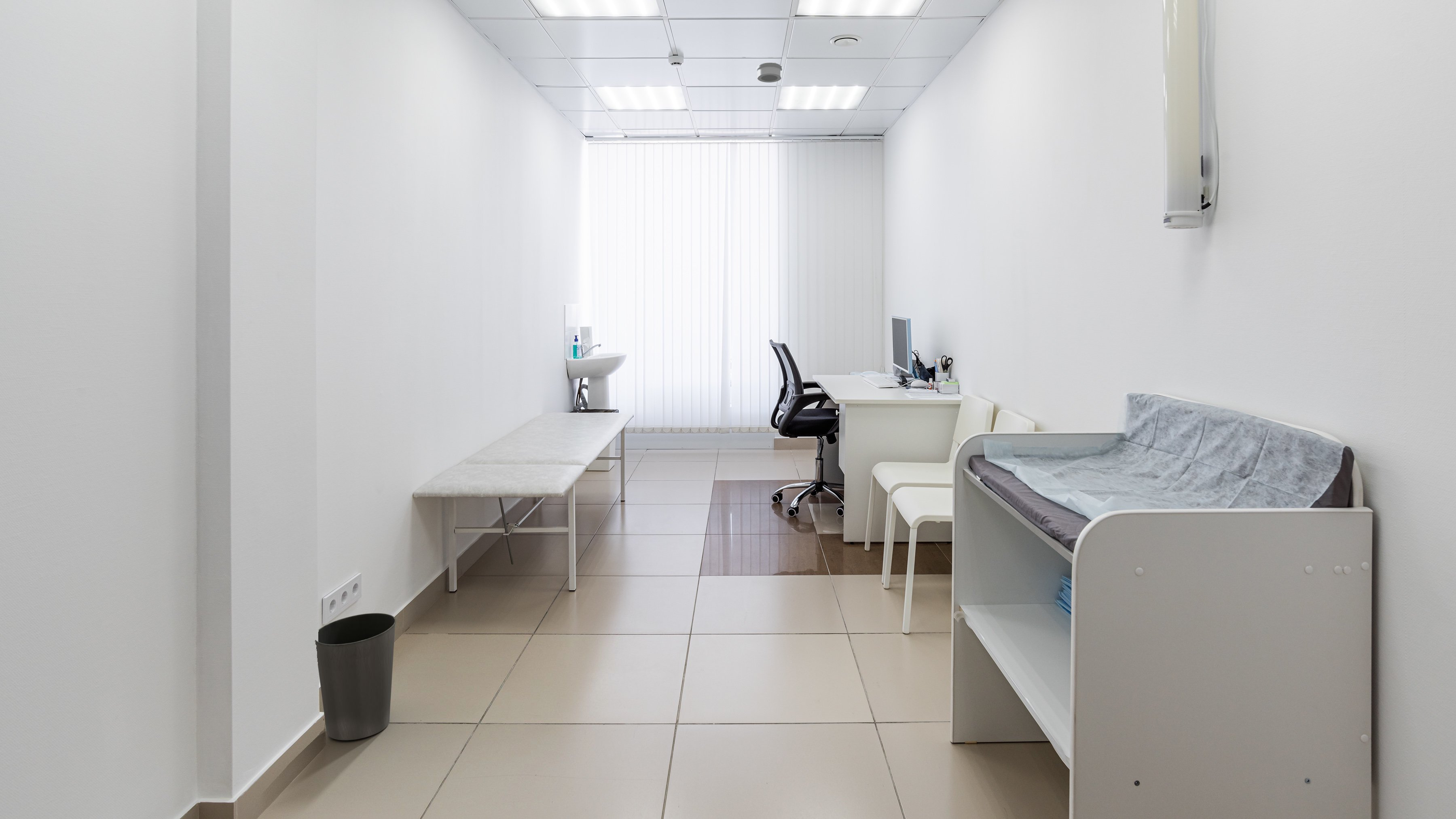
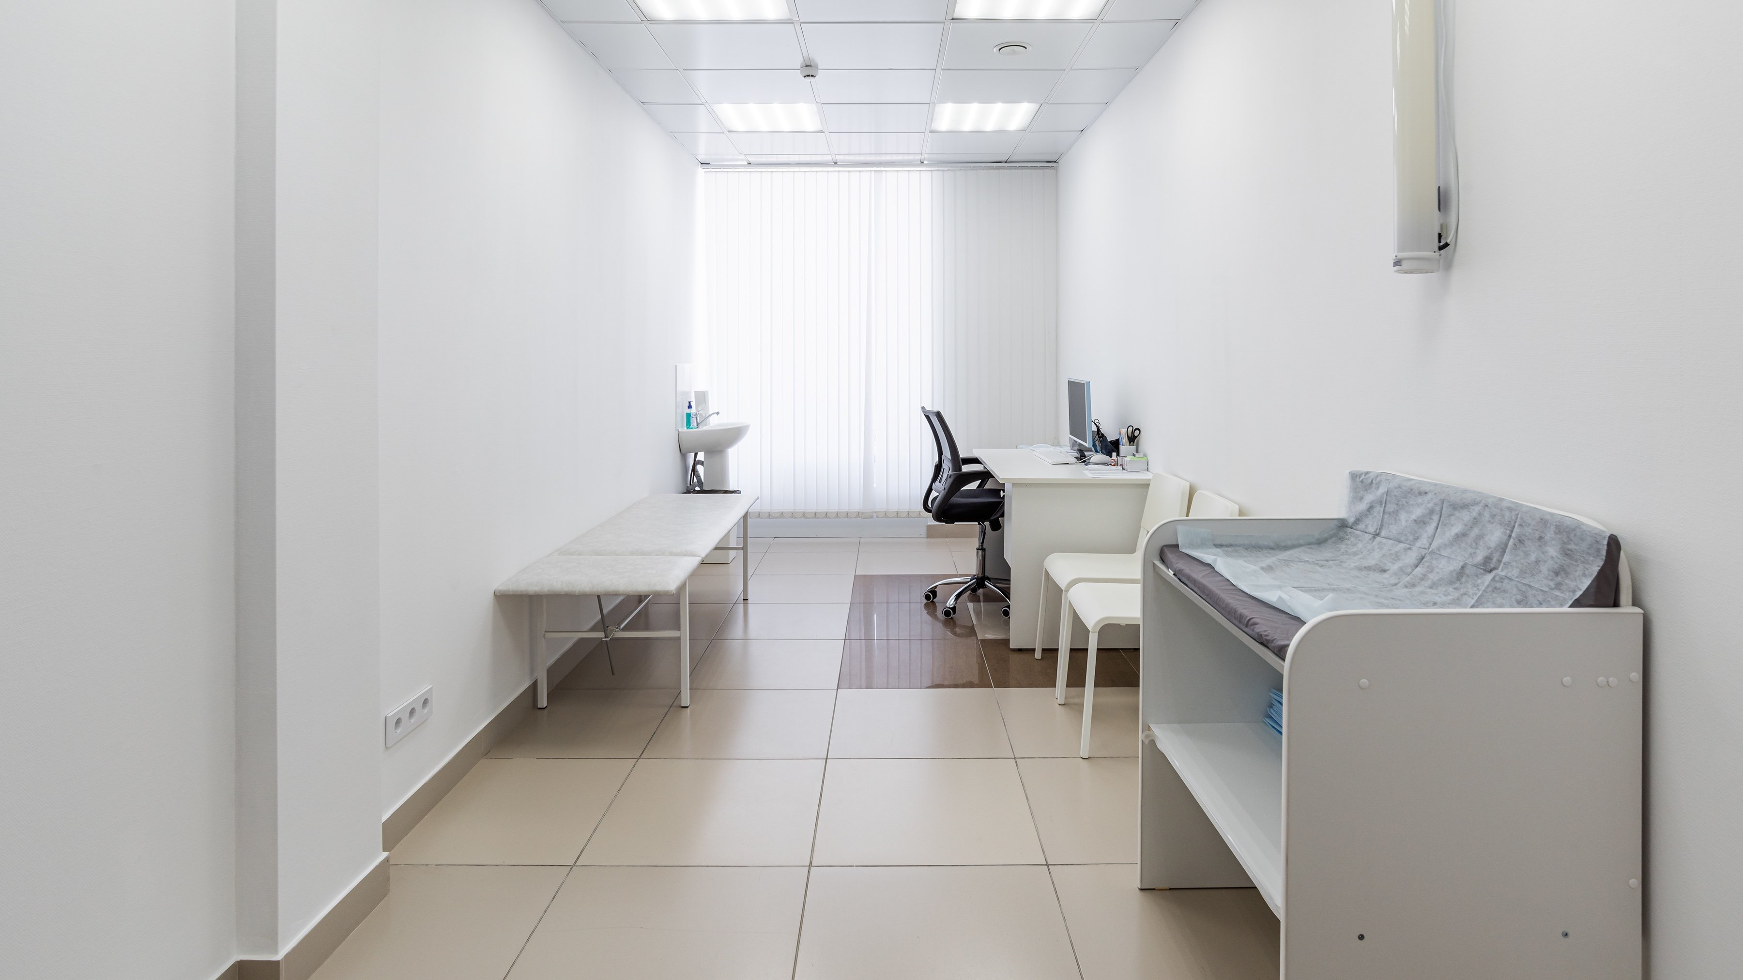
- waste basket [315,613,396,741]
- smoke detector [756,62,783,83]
